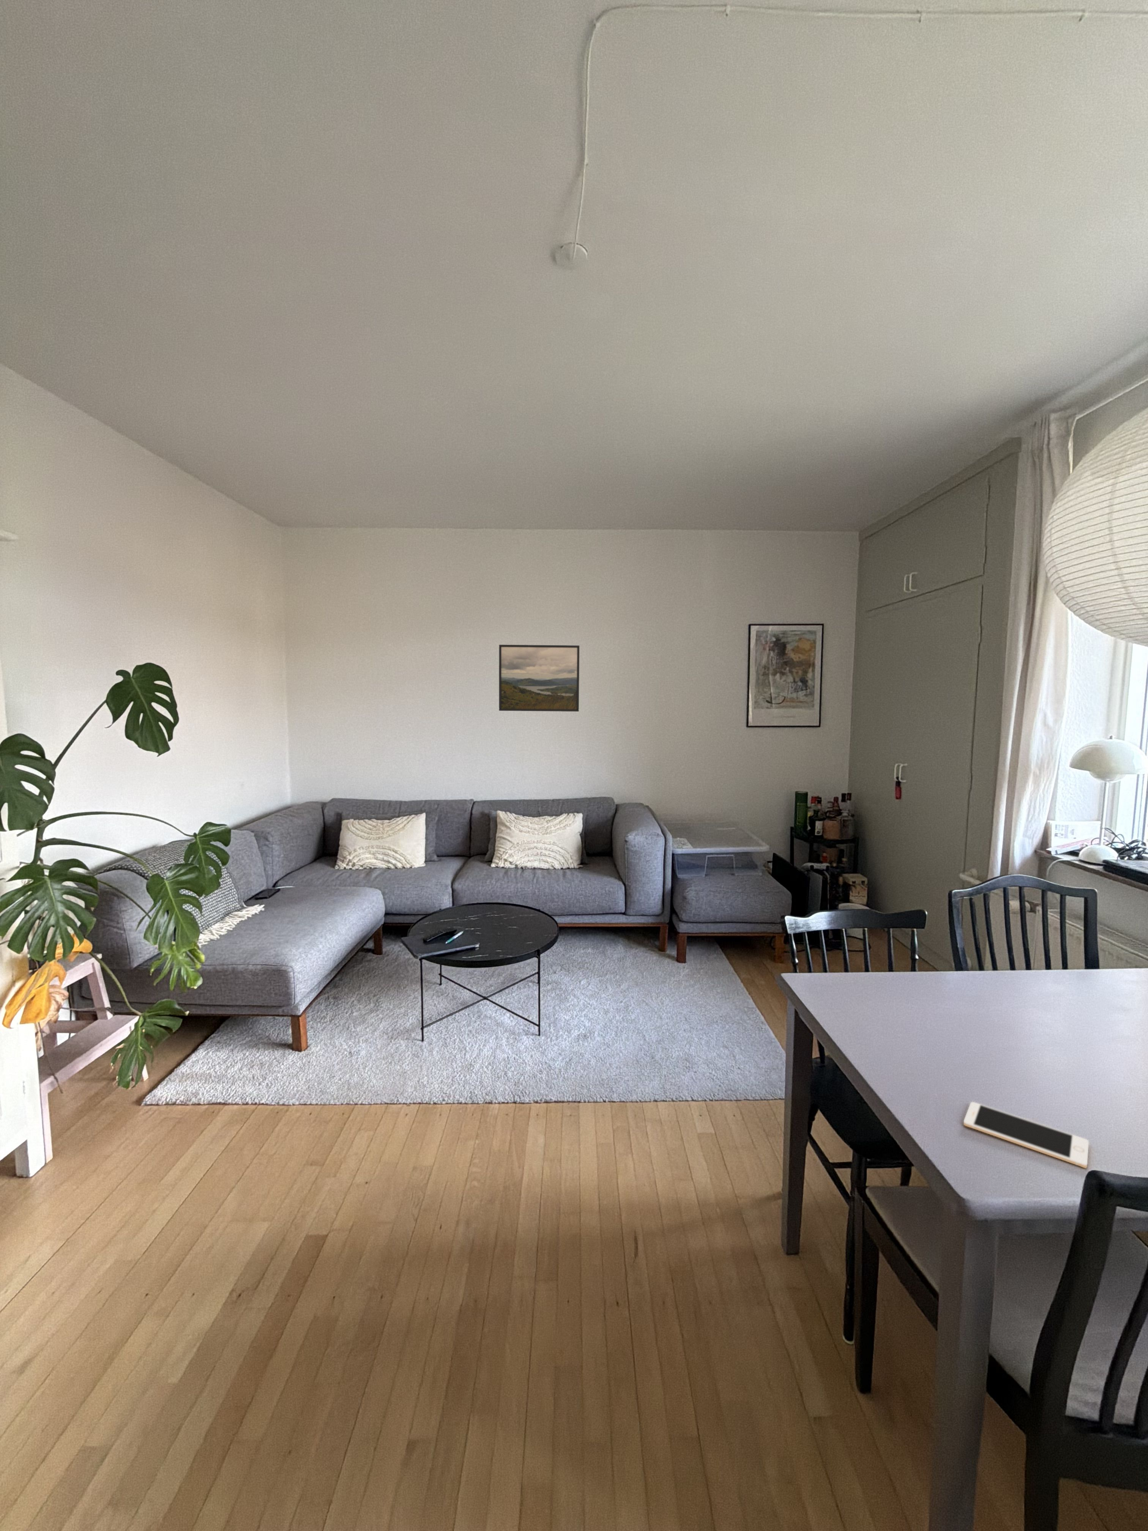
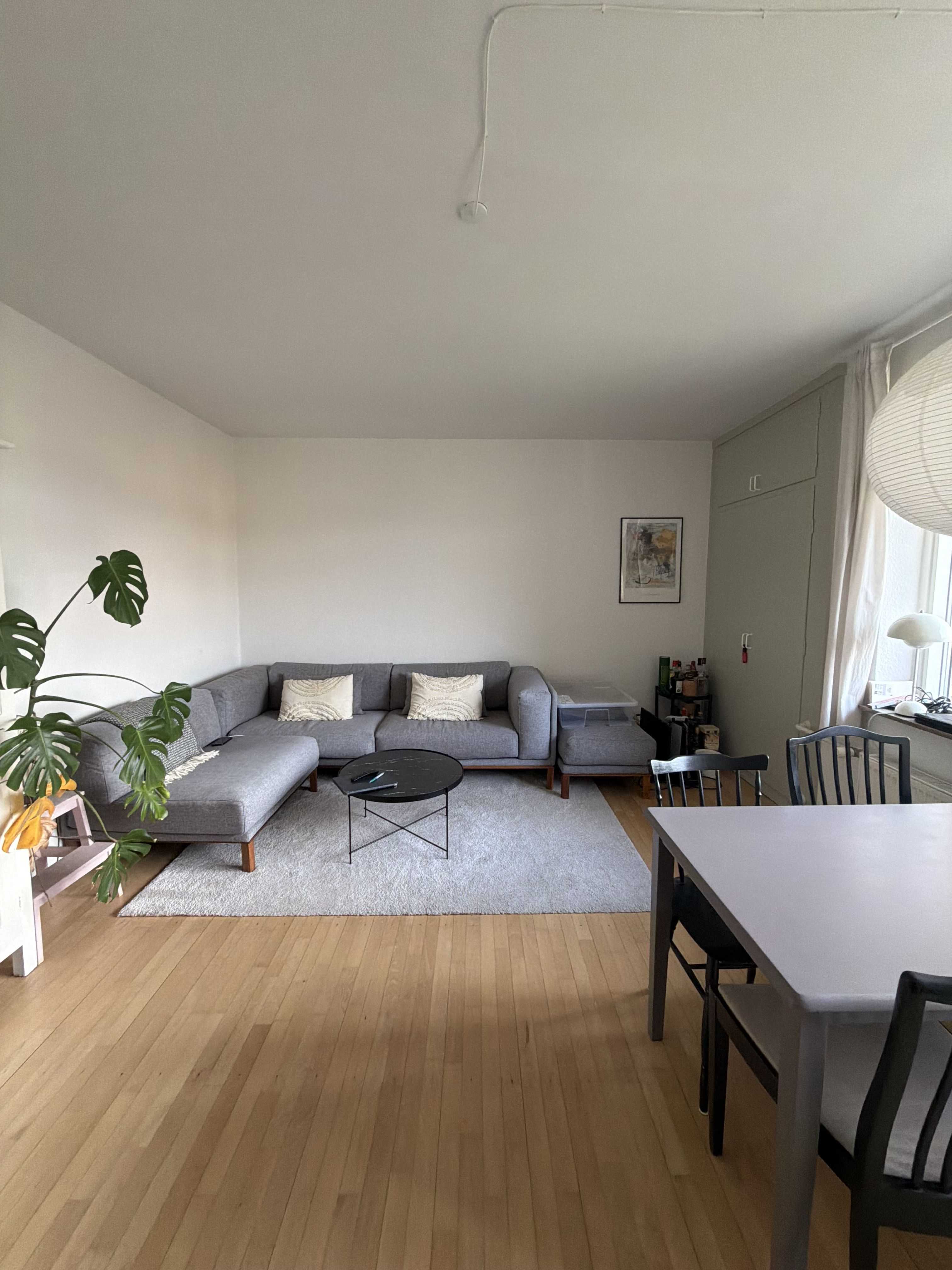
- cell phone [964,1102,1089,1168]
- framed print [498,645,580,712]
